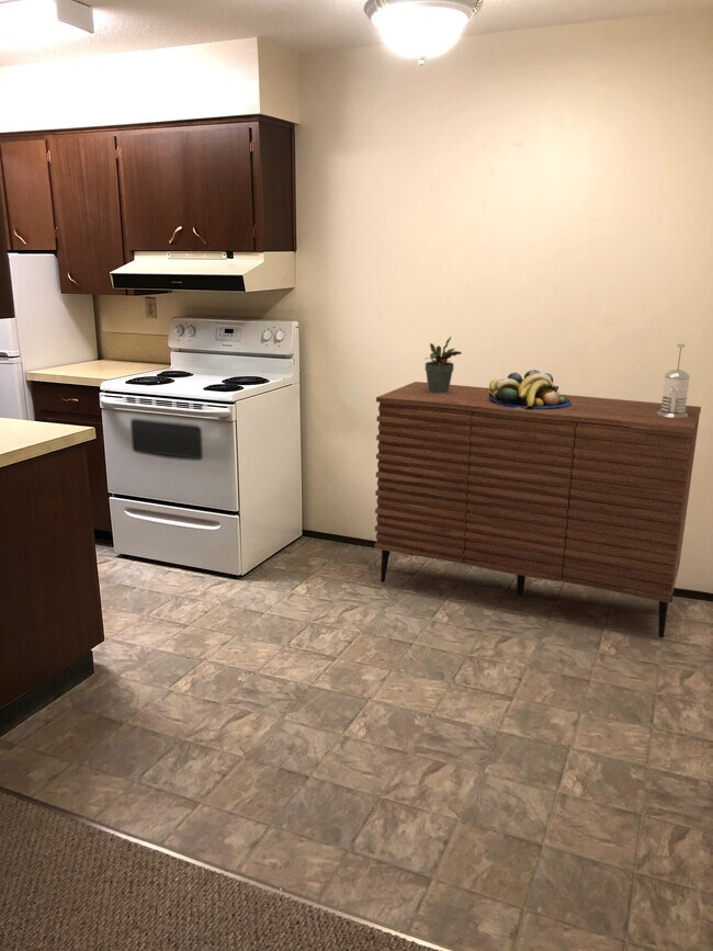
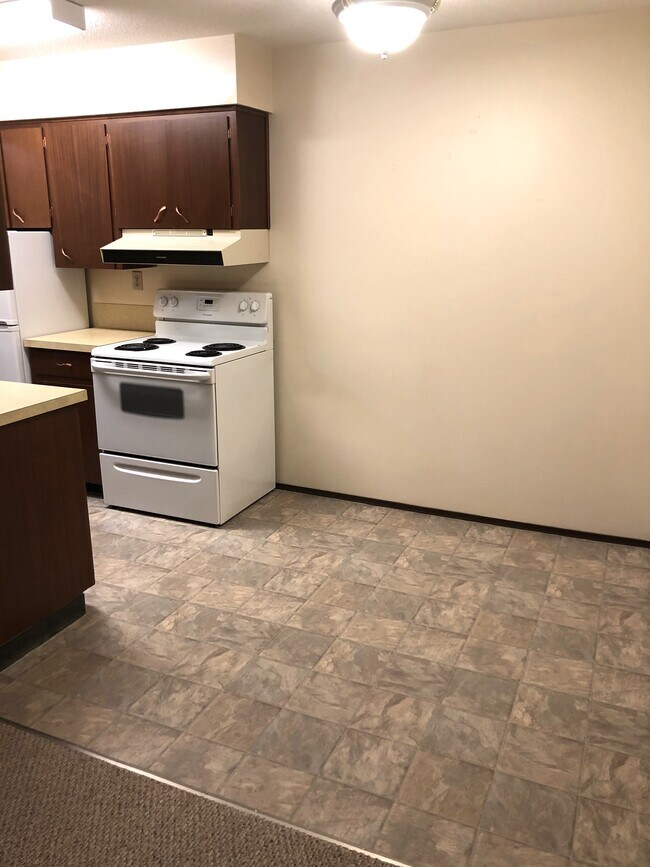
- french press [657,343,691,418]
- potted plant [423,336,463,394]
- fruit bowl [488,369,571,410]
- sideboard [373,381,702,638]
